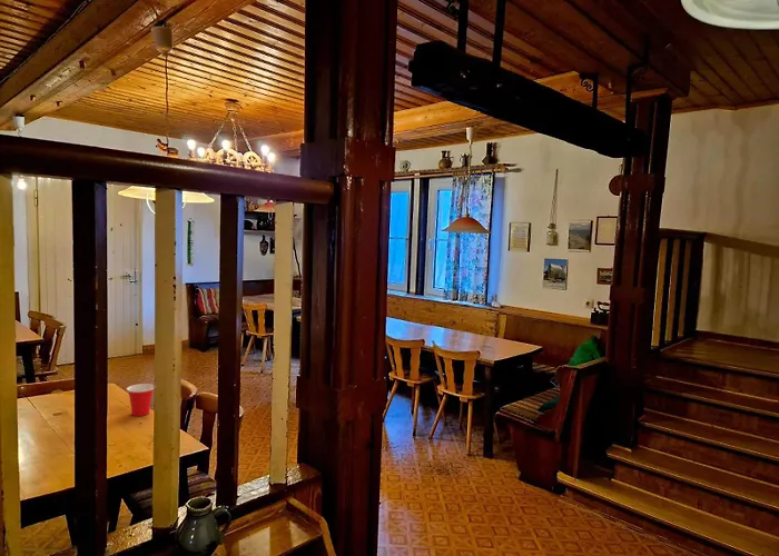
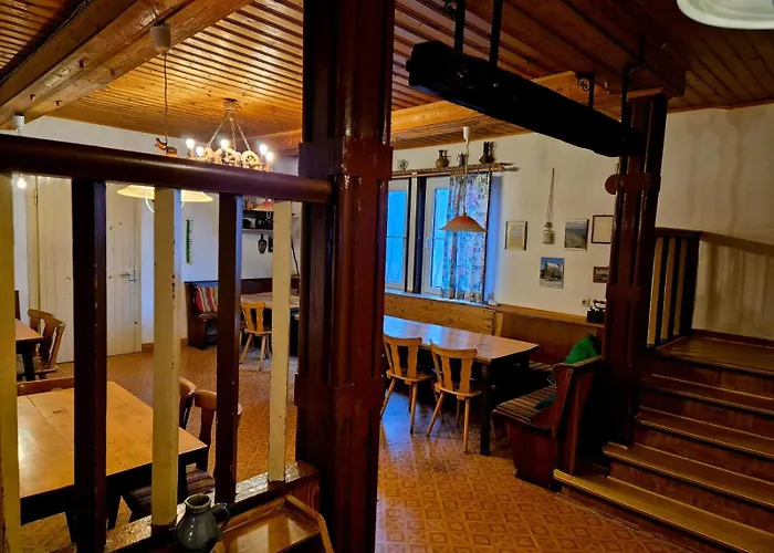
- cup [126,383,155,417]
